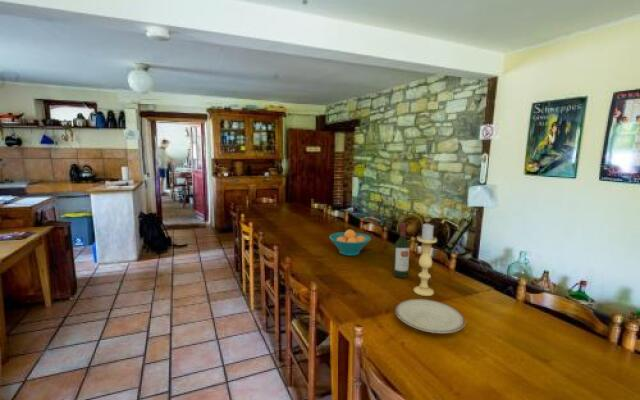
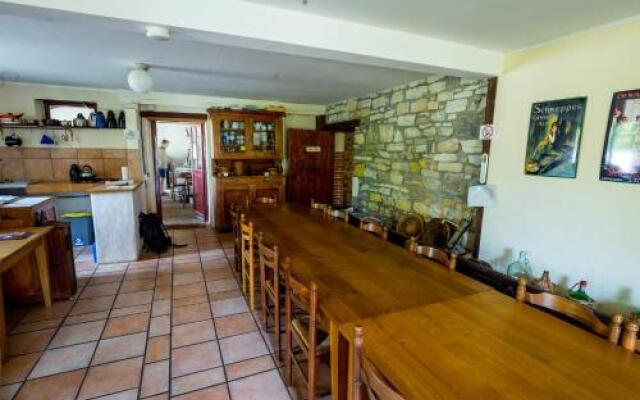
- fruit bowl [328,229,372,257]
- candle holder [413,222,438,297]
- plate [394,298,466,334]
- wine bottle [392,222,411,279]
